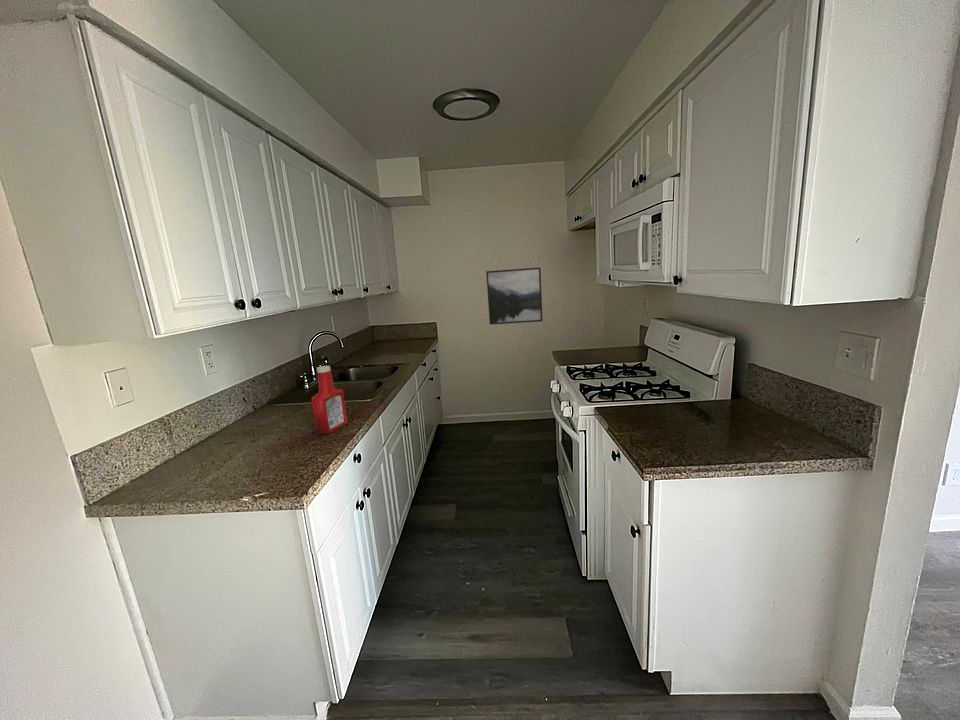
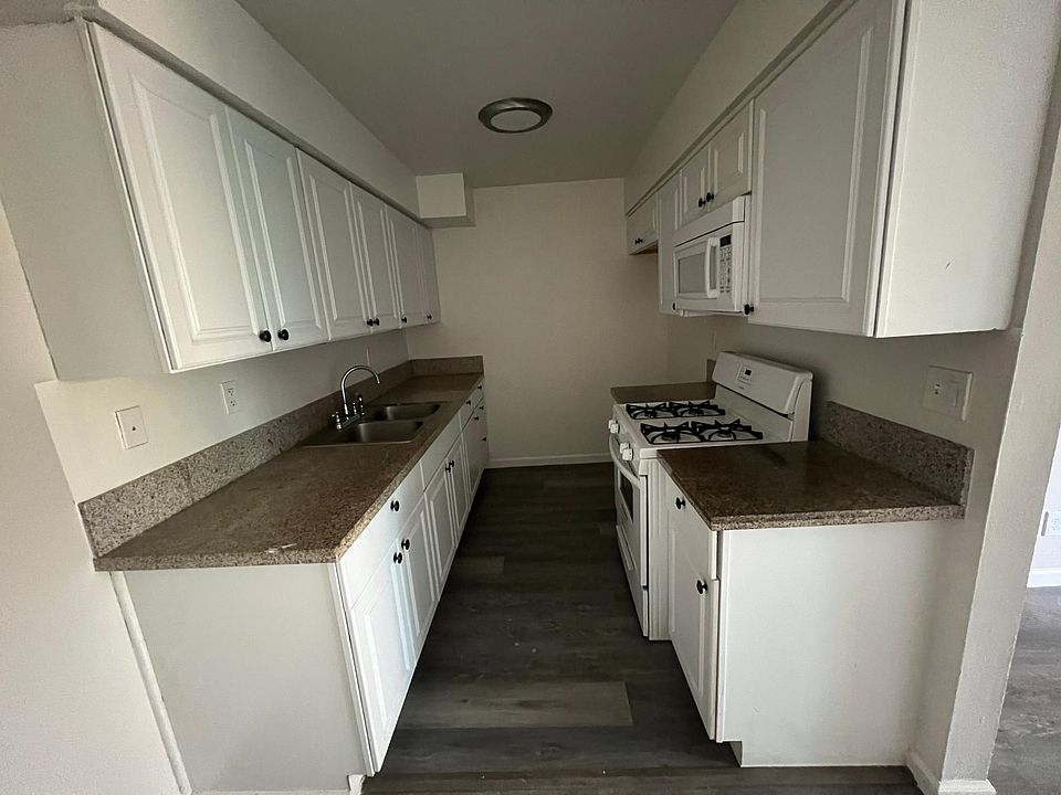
- soap bottle [310,365,349,435]
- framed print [485,266,543,326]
